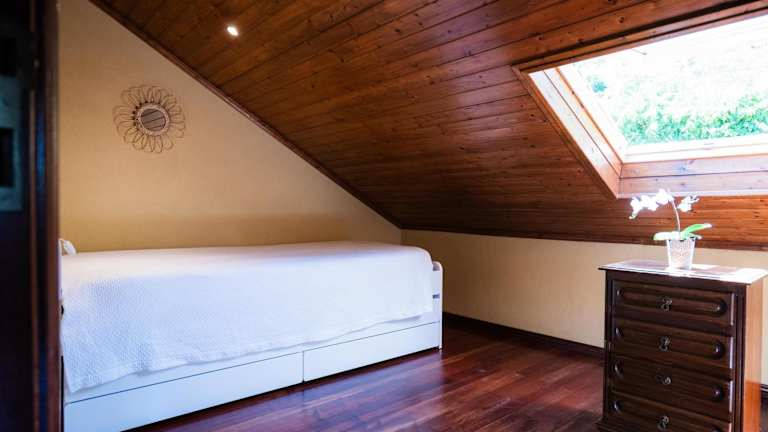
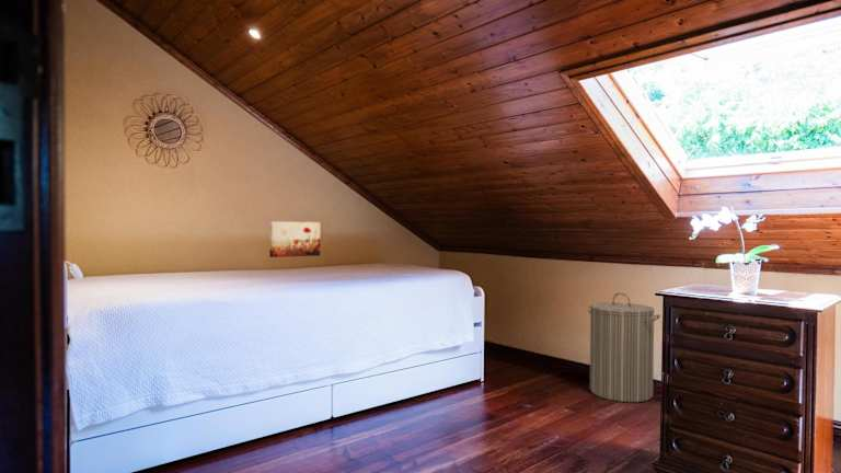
+ laundry hamper [587,291,661,403]
+ wall art [268,220,321,258]
